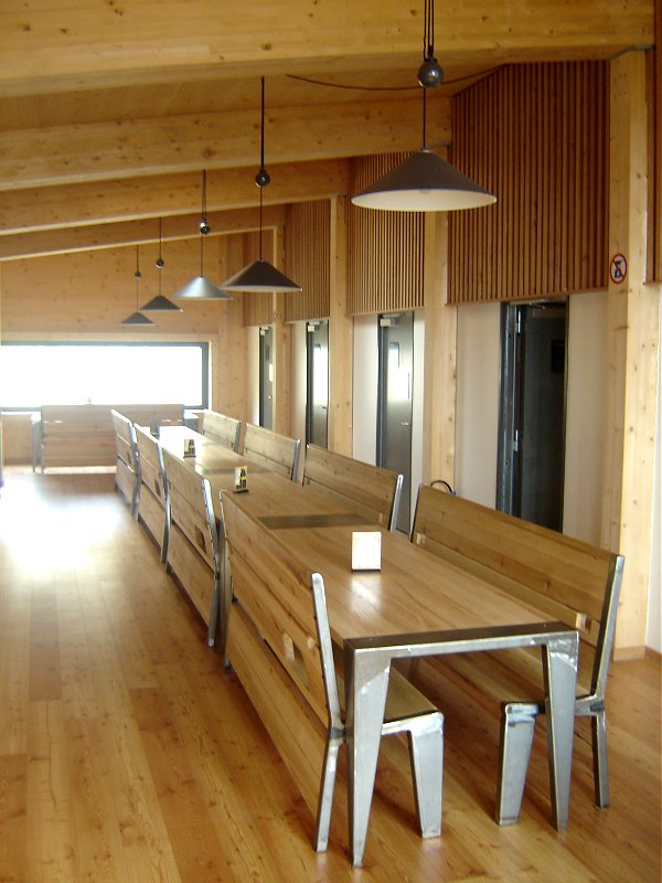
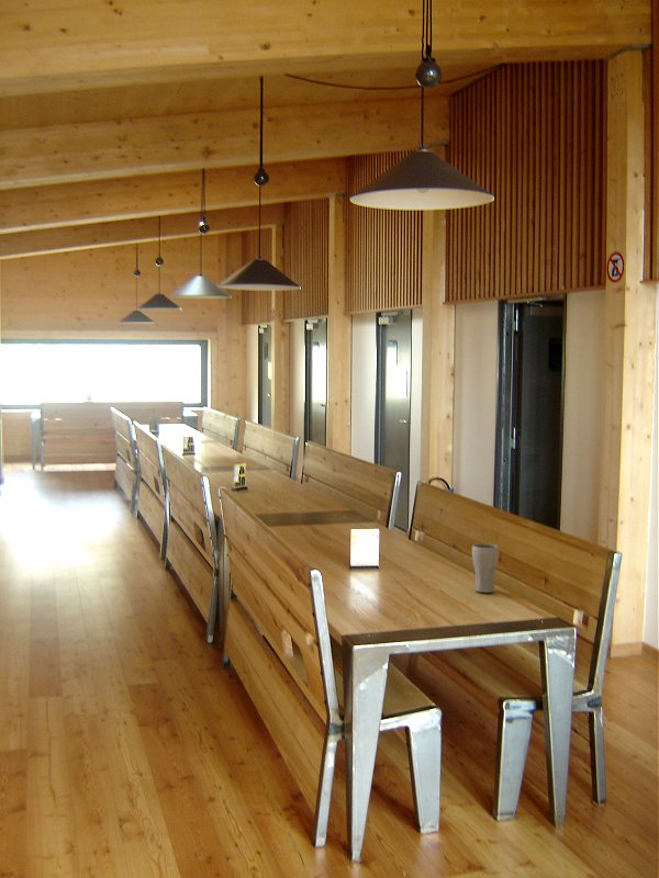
+ drinking glass [471,542,500,594]
